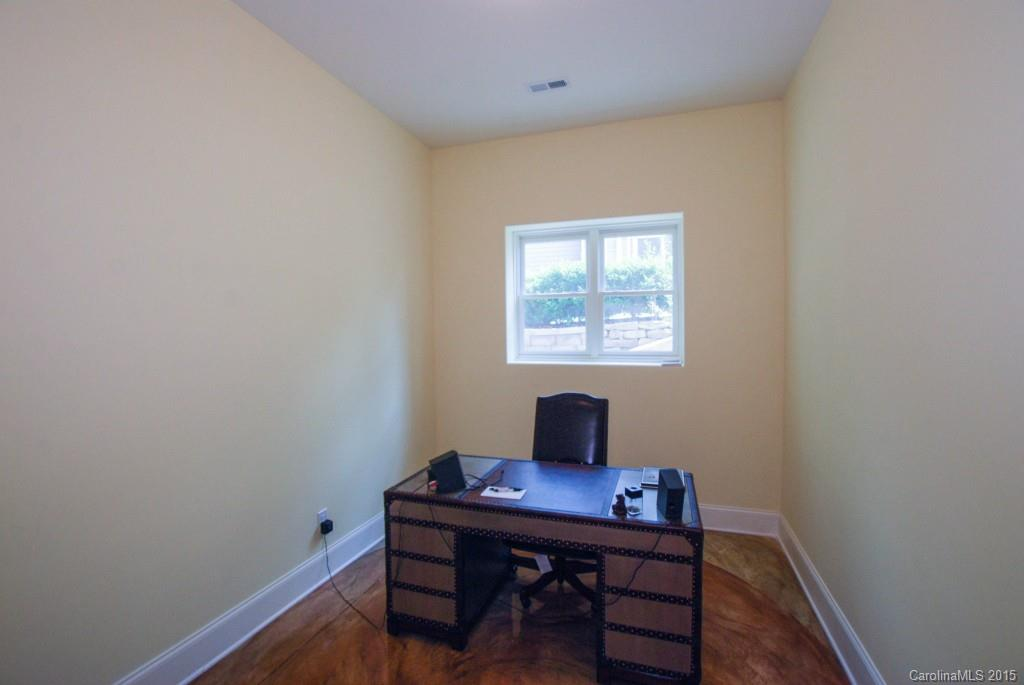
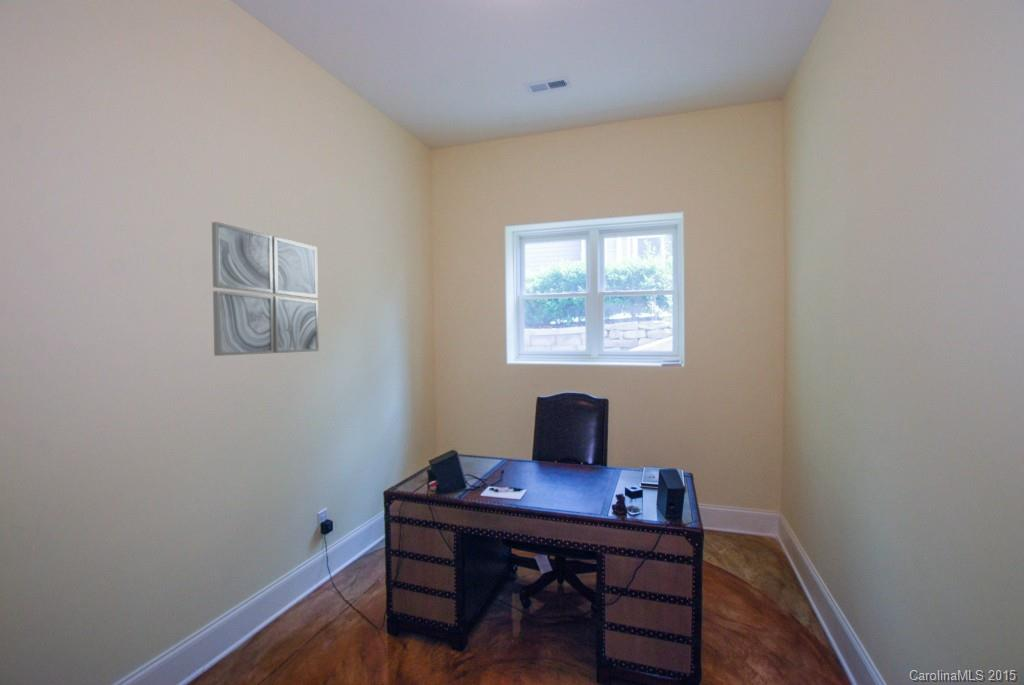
+ wall art [211,221,320,357]
